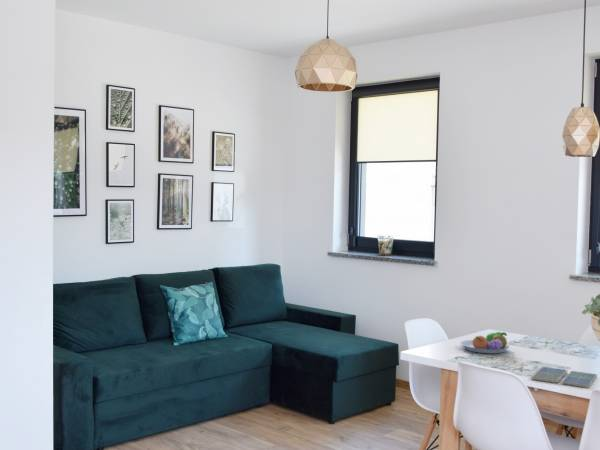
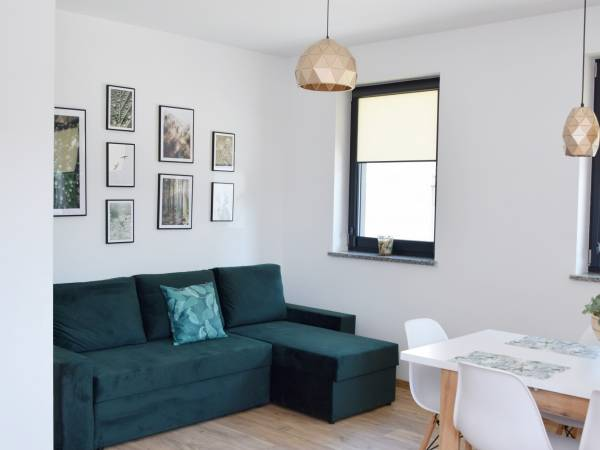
- drink coaster [530,366,598,389]
- fruit bowl [460,331,510,354]
